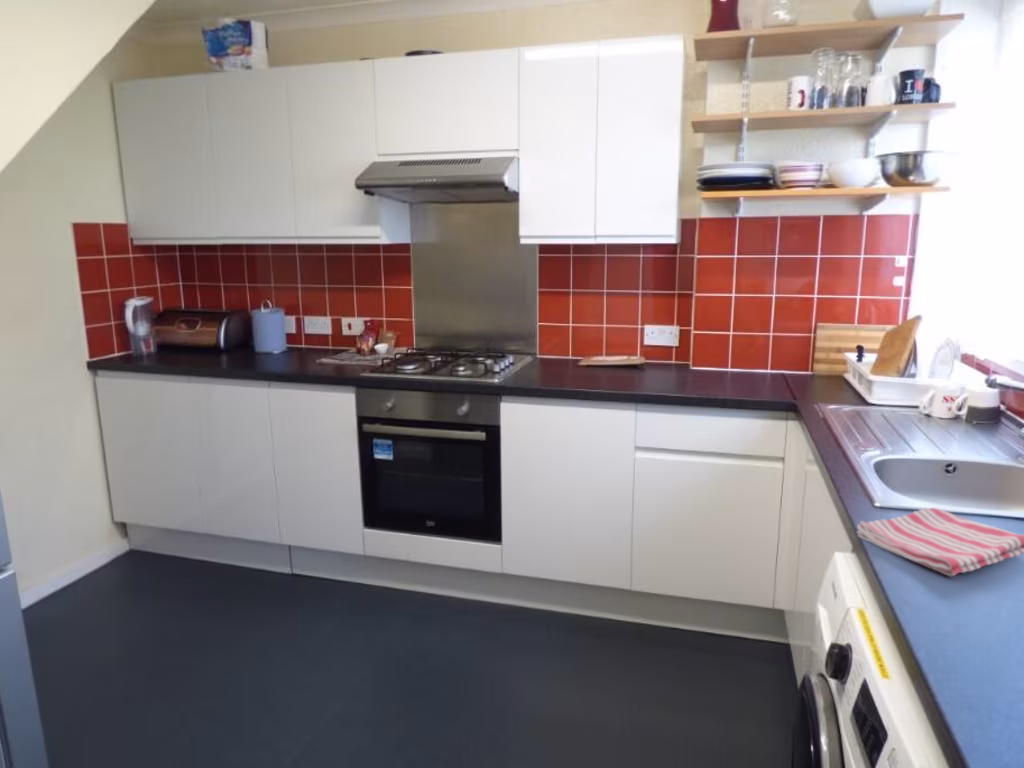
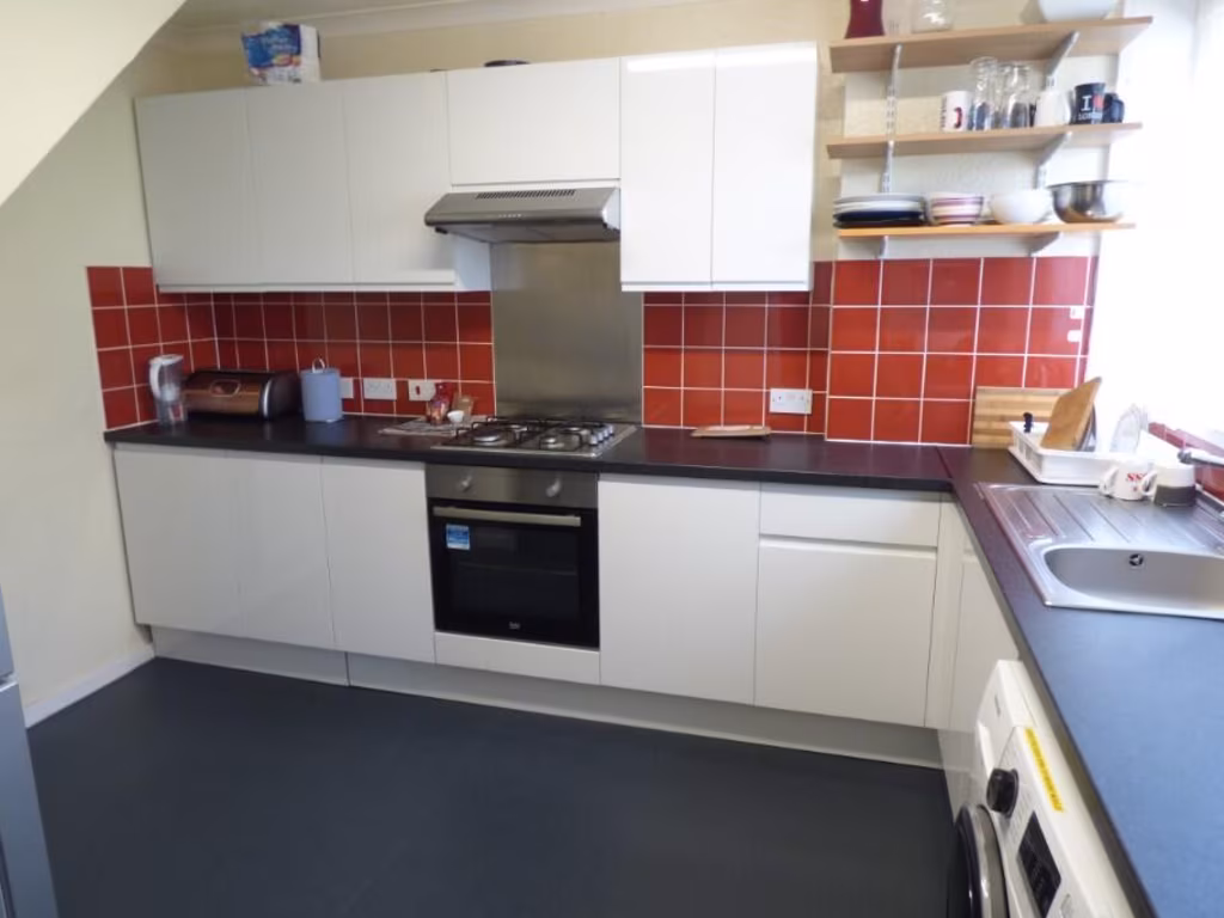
- dish towel [856,506,1024,577]
